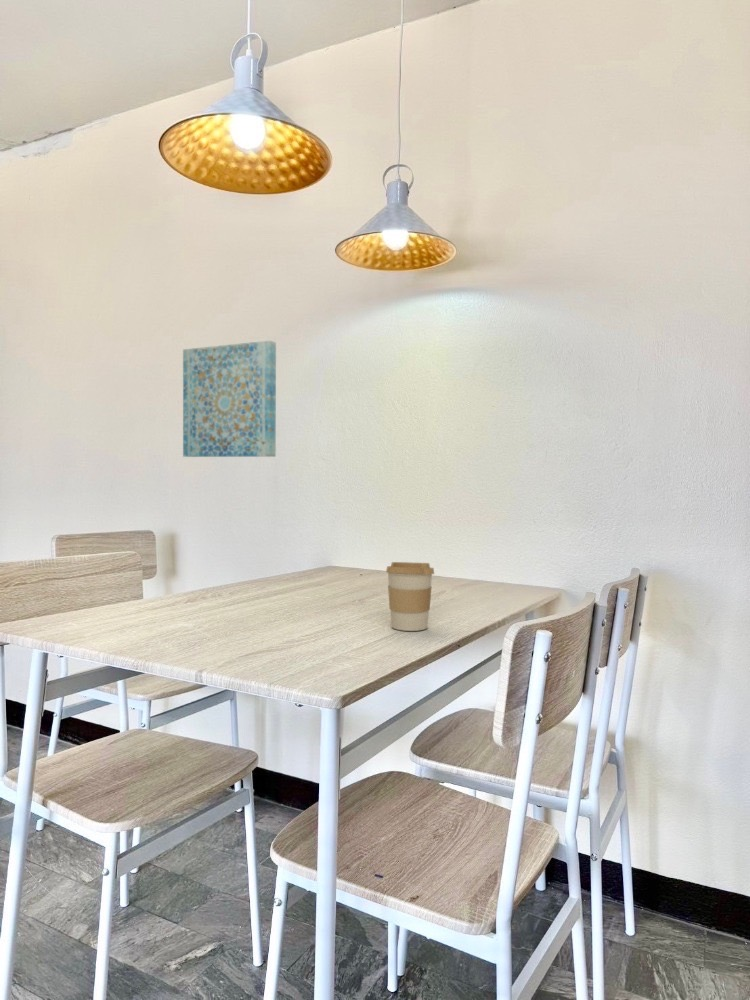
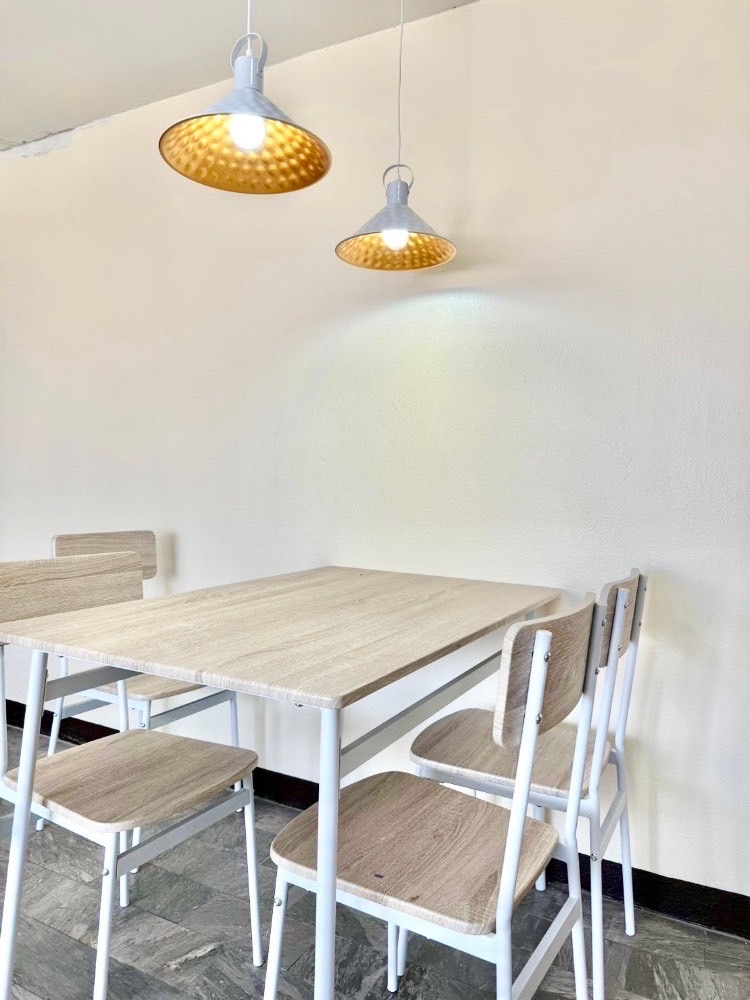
- wall art [182,340,277,458]
- coffee cup [385,561,435,632]
